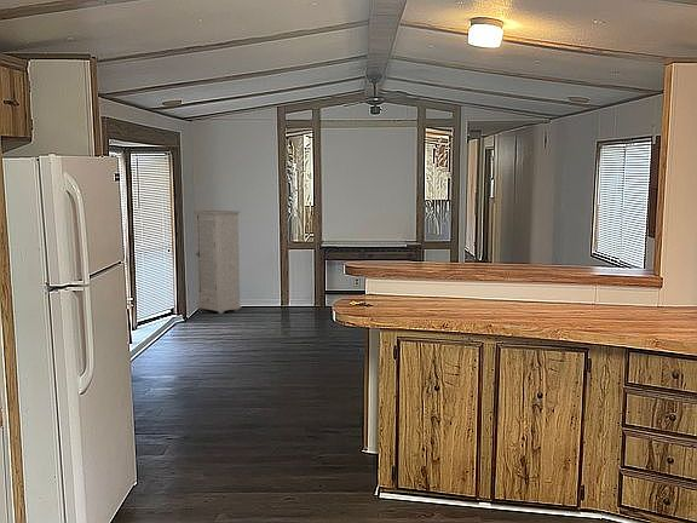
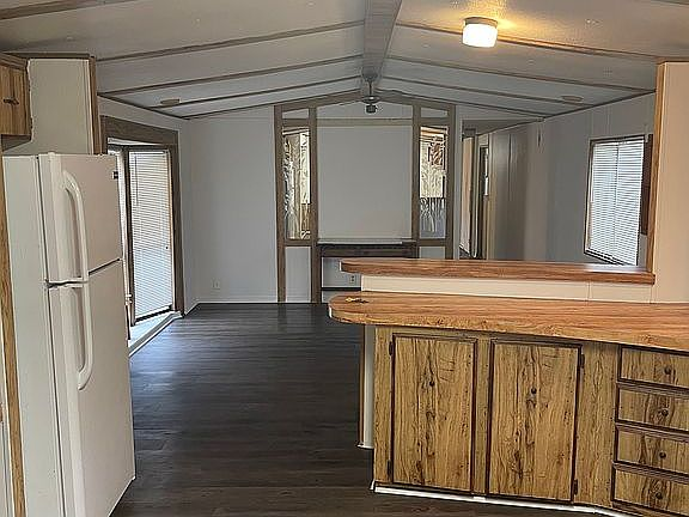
- cabinet [191,209,242,315]
